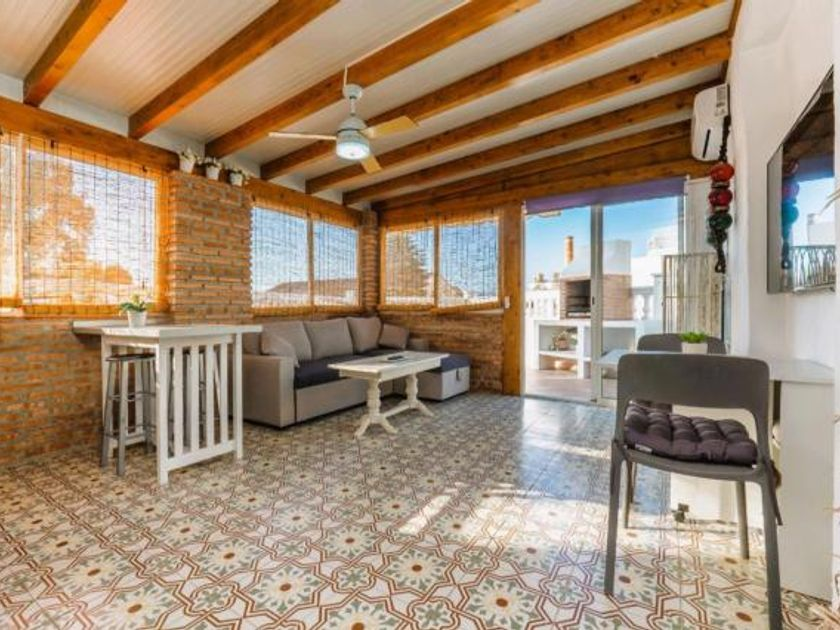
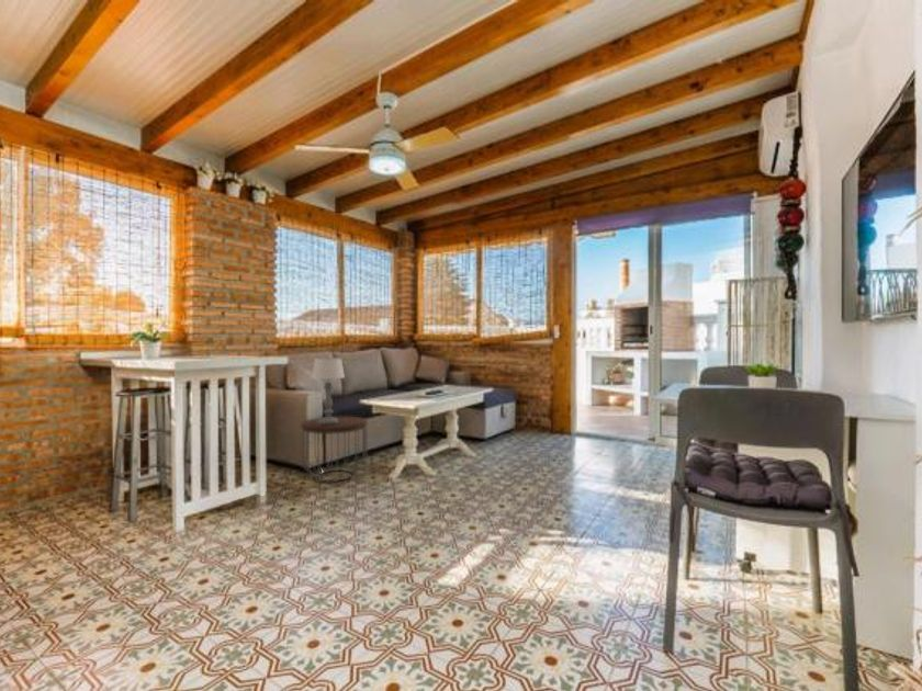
+ table lamp [311,356,346,426]
+ side table [300,416,368,483]
